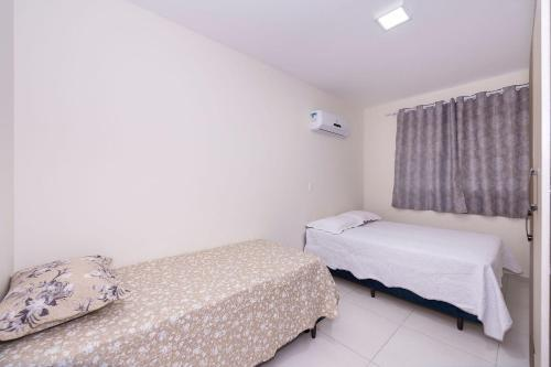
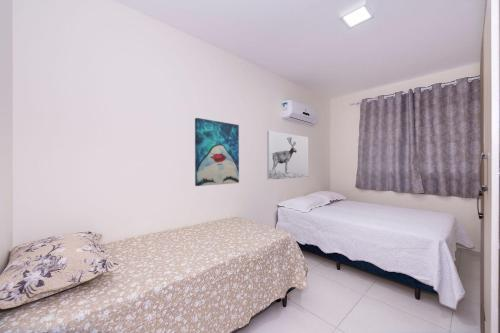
+ wall art [266,130,309,181]
+ wall art [194,117,240,187]
